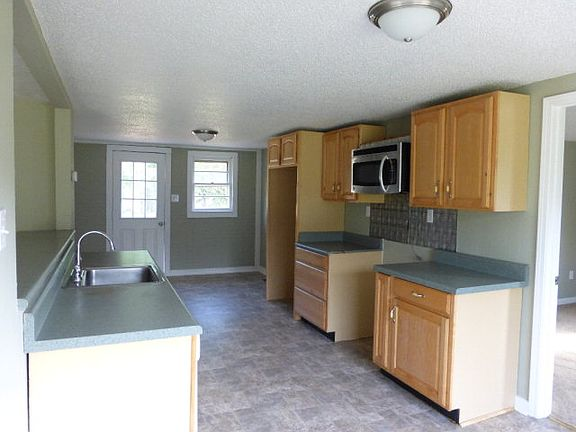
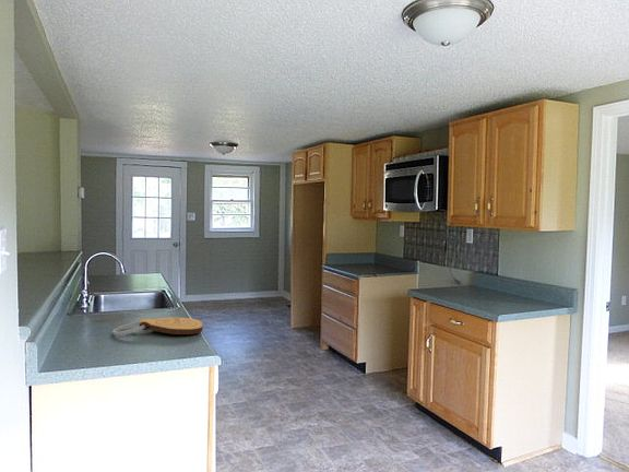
+ key chain [111,317,204,337]
